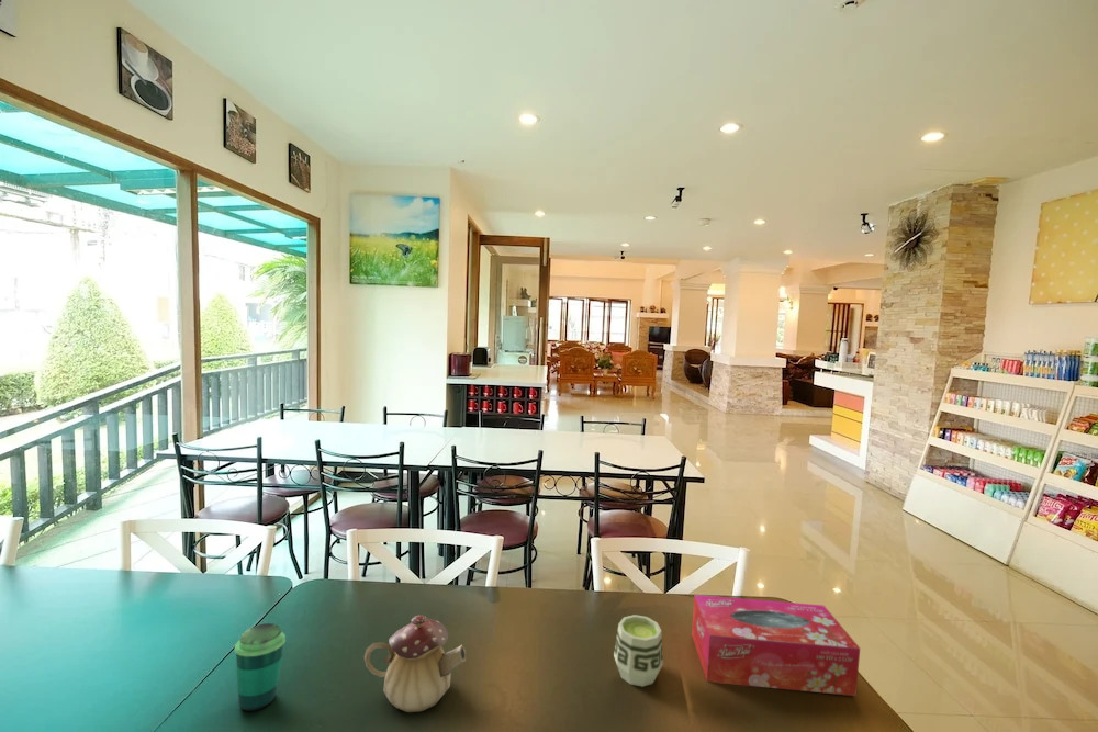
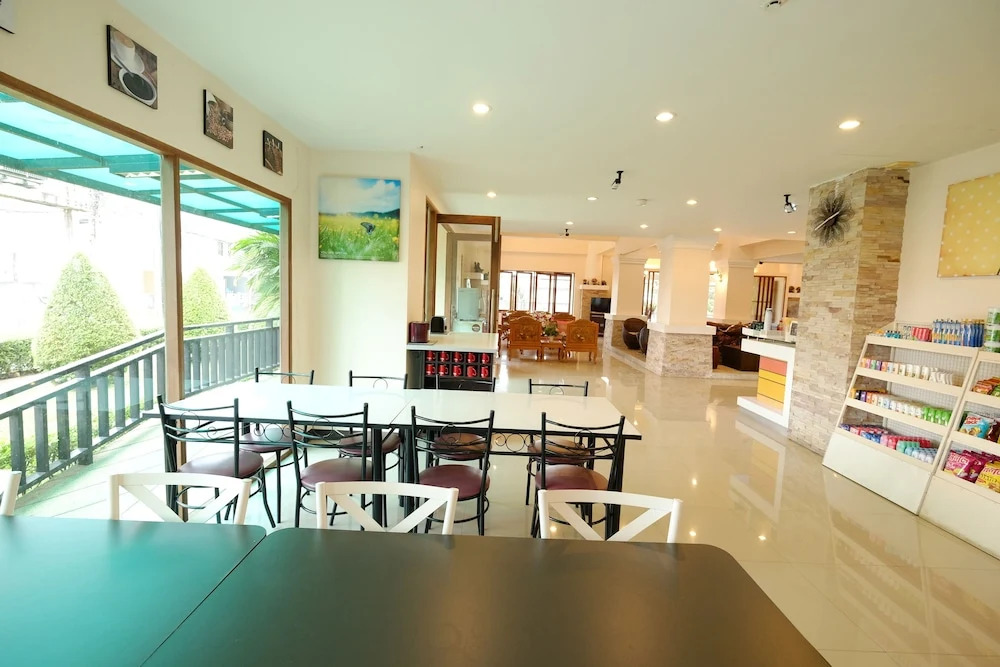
- teapot [363,615,467,713]
- tissue box [691,594,861,697]
- cup [234,622,287,712]
- cup [613,613,664,688]
